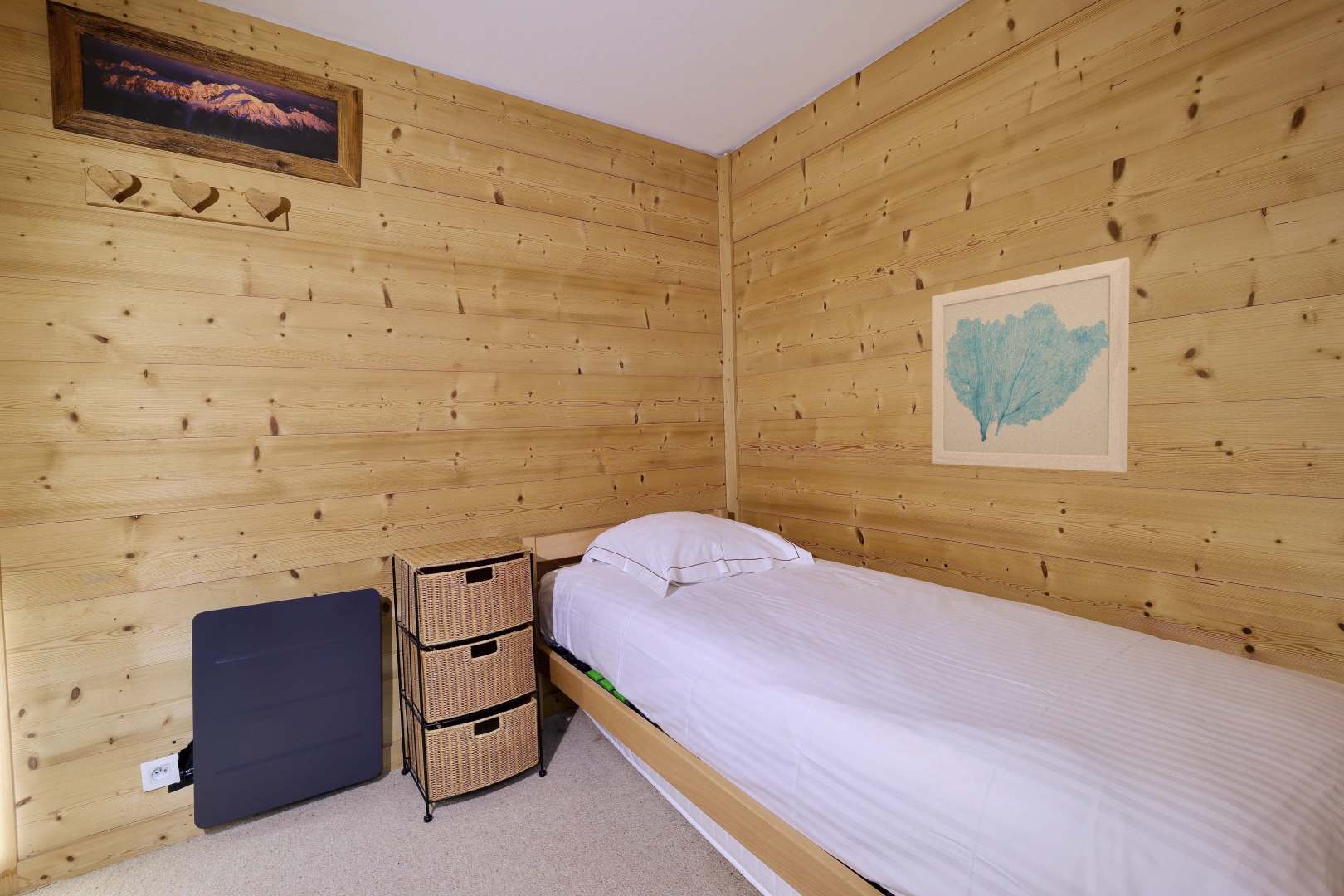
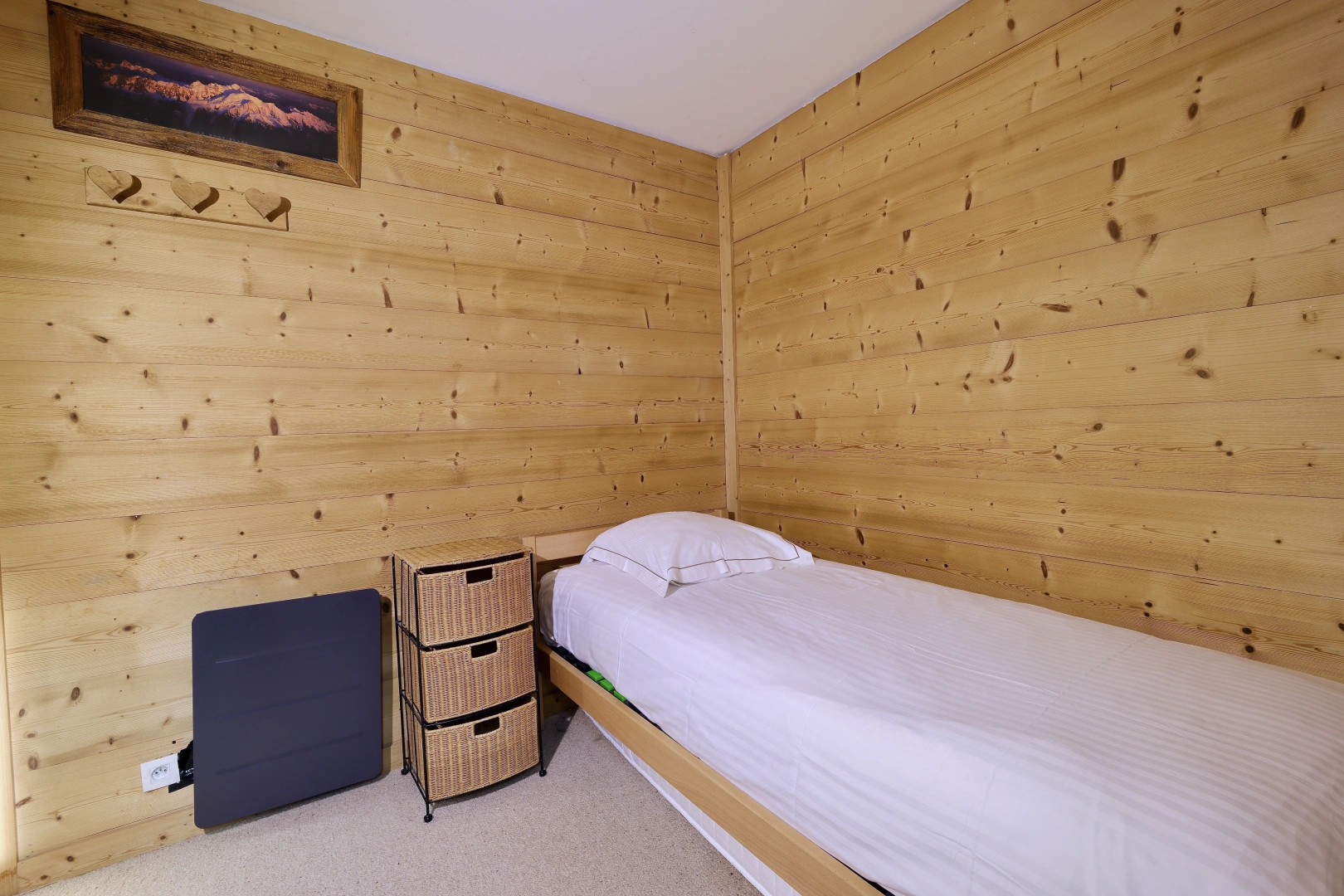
- wall art [931,256,1131,473]
